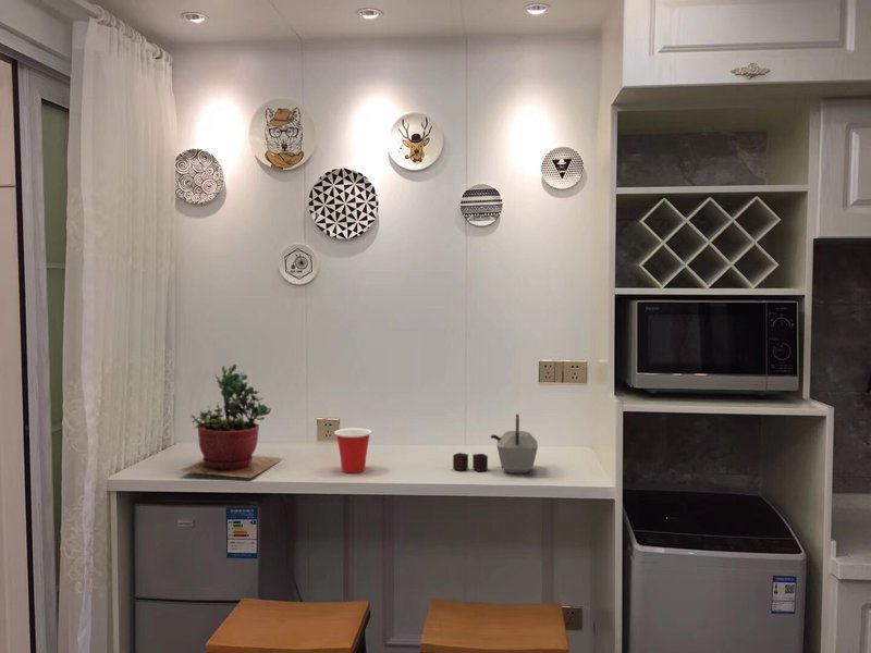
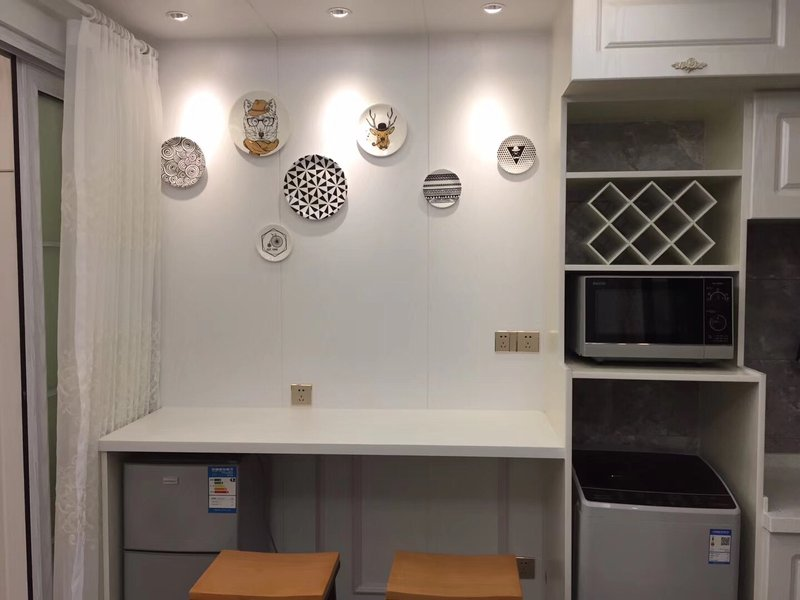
- kettle [452,414,539,475]
- cup [333,427,373,473]
- succulent plant [179,362,283,479]
